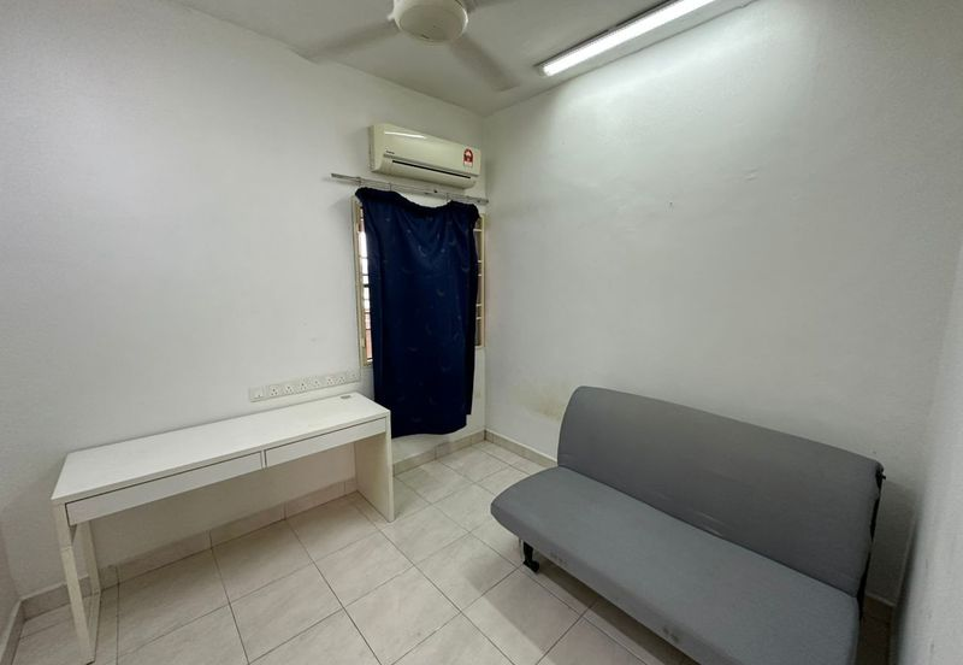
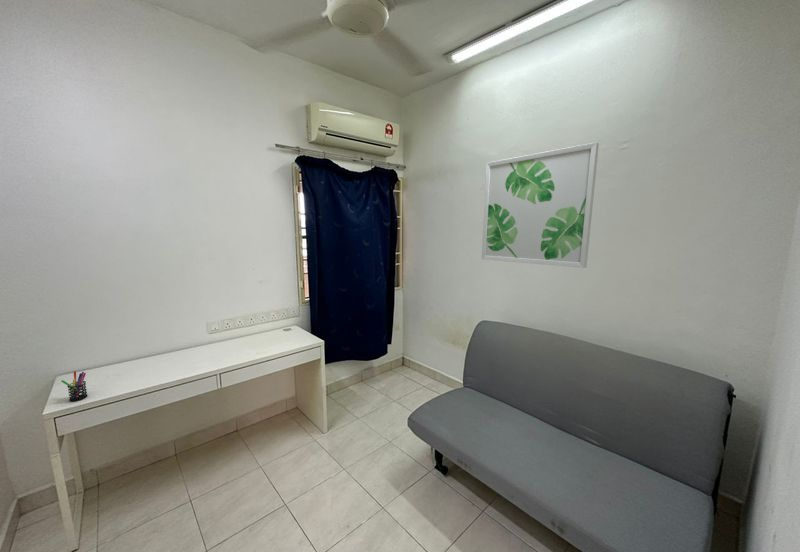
+ pen holder [60,370,89,402]
+ wall art [481,141,600,269]
